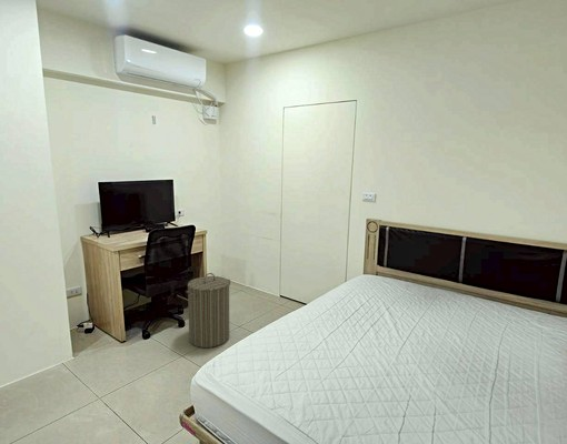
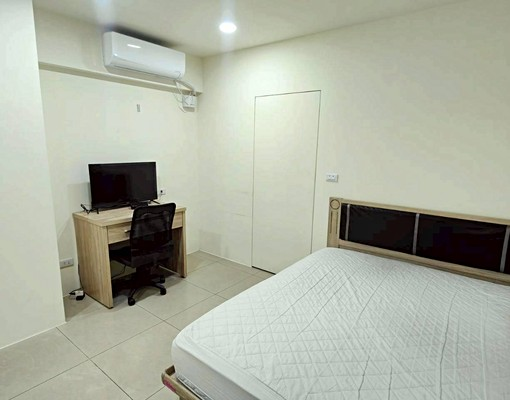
- laundry hamper [185,272,231,349]
